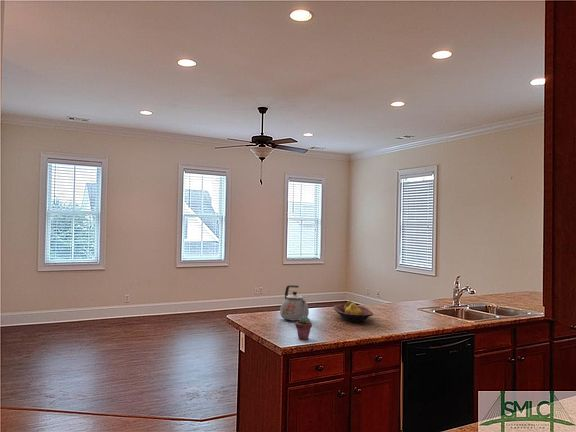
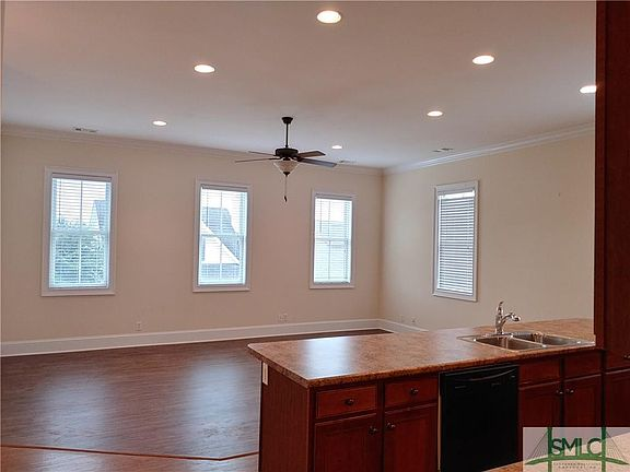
- fruit bowl [332,300,374,324]
- kettle [279,284,310,322]
- potted succulent [295,316,313,341]
